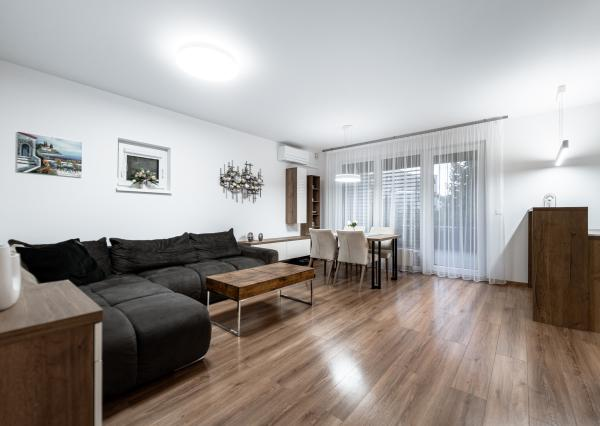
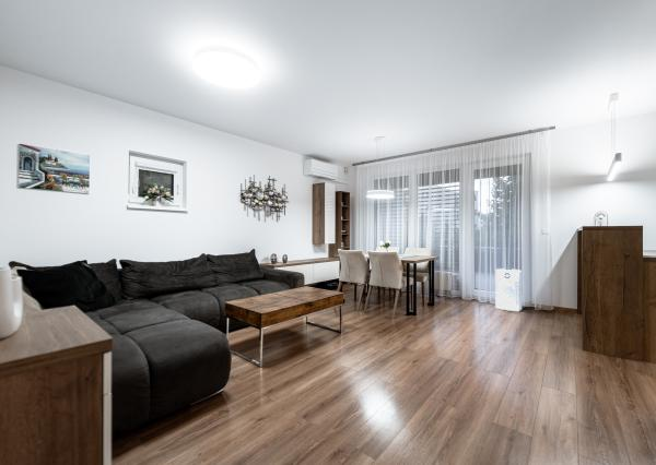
+ air purifier [494,267,524,312]
